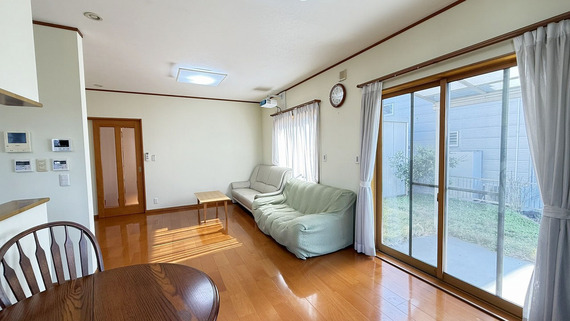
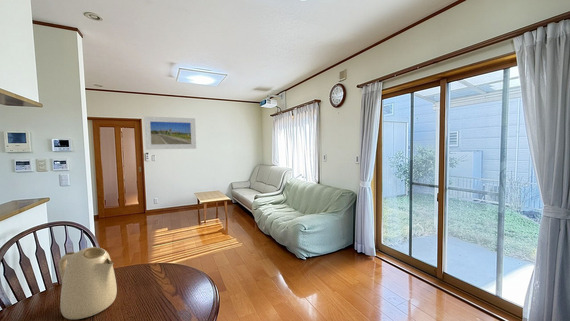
+ kettle [58,246,118,320]
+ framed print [143,115,197,150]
